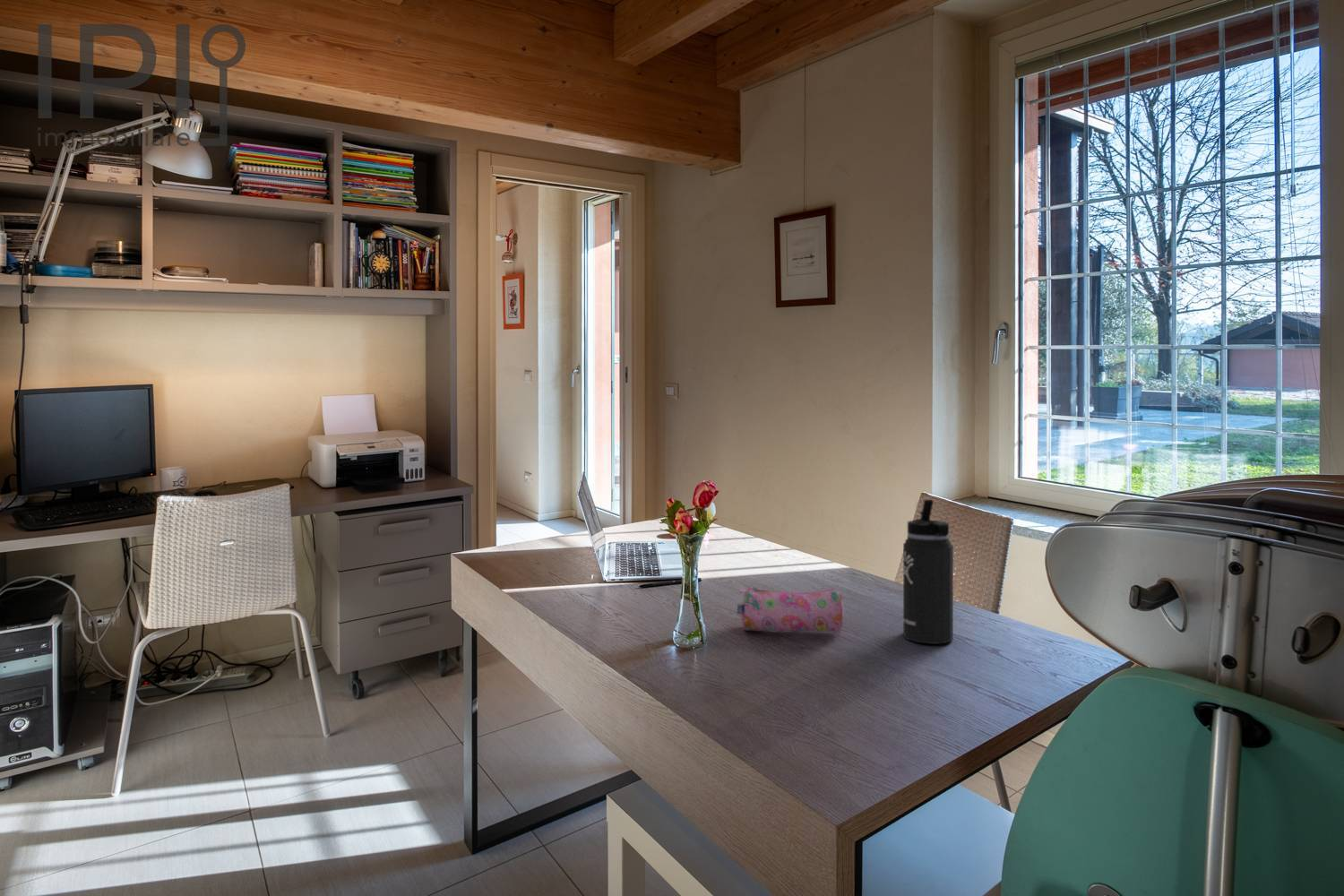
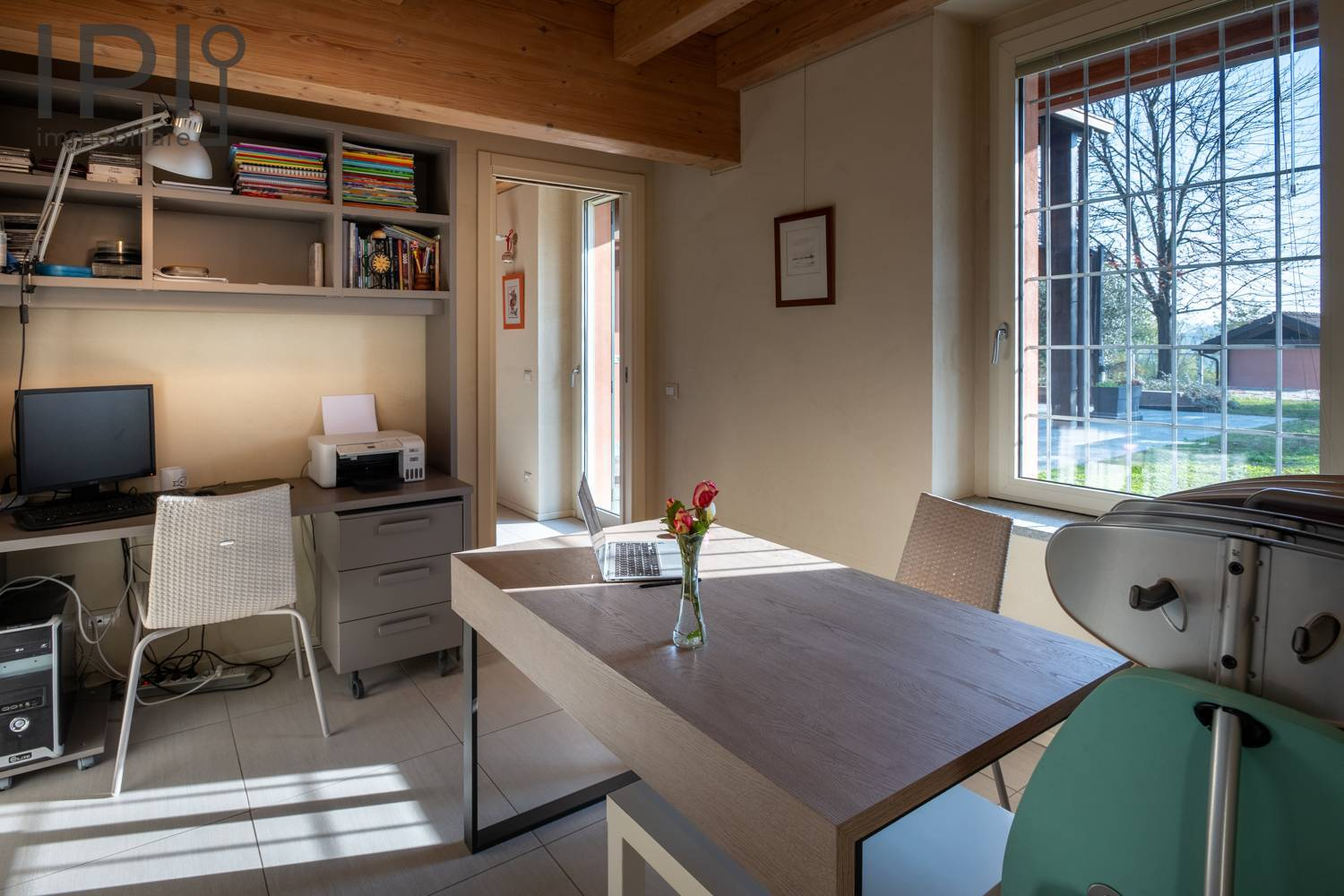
- pencil case [737,586,845,634]
- thermos bottle [901,499,954,645]
